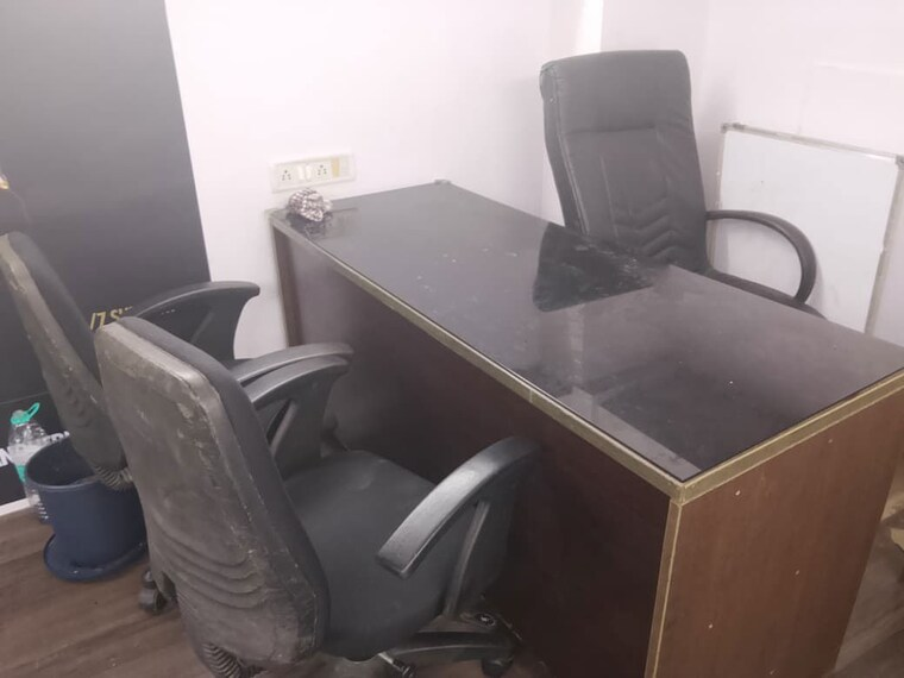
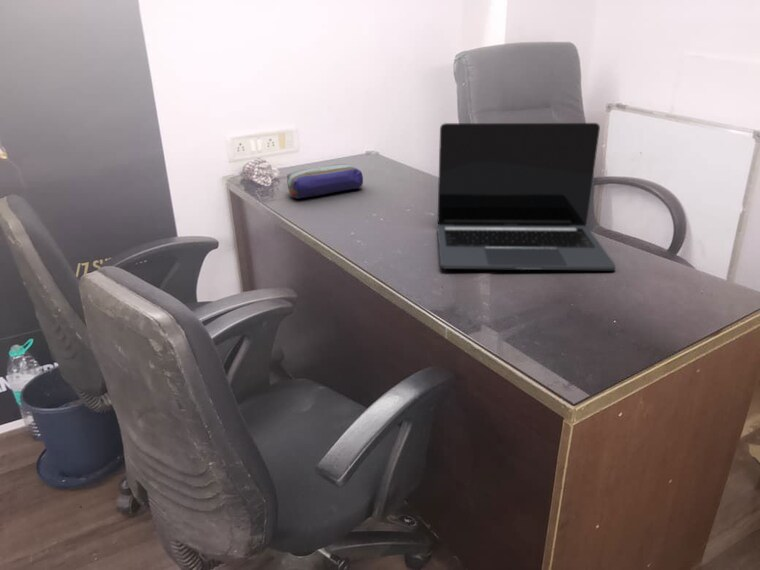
+ pencil case [286,163,364,200]
+ laptop [436,122,617,271]
